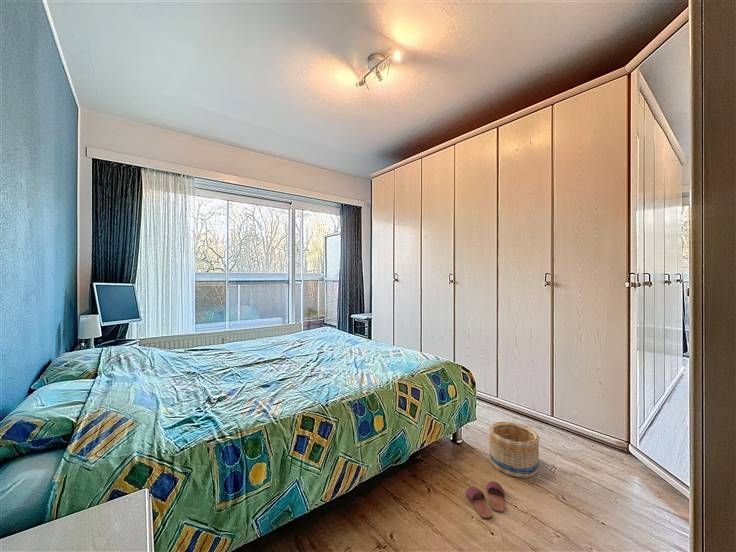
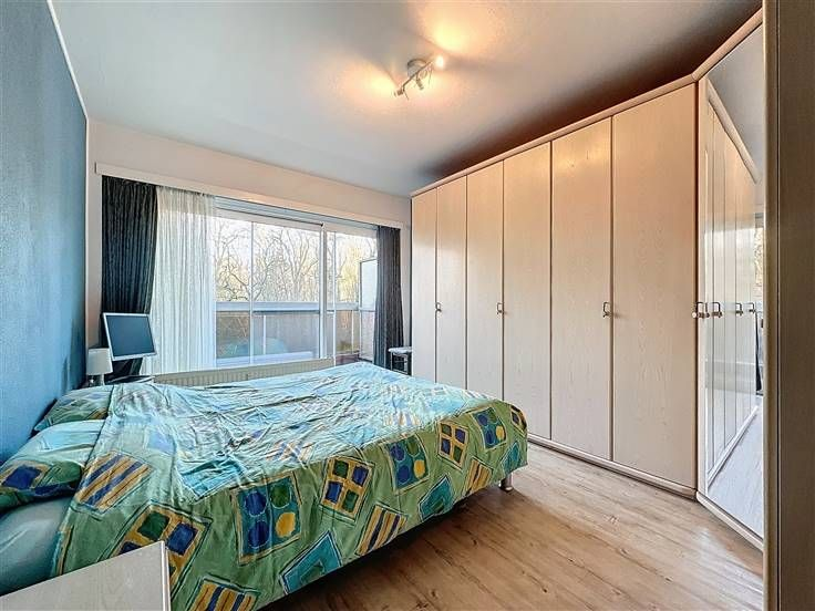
- basket [488,421,541,479]
- slippers [465,480,505,519]
